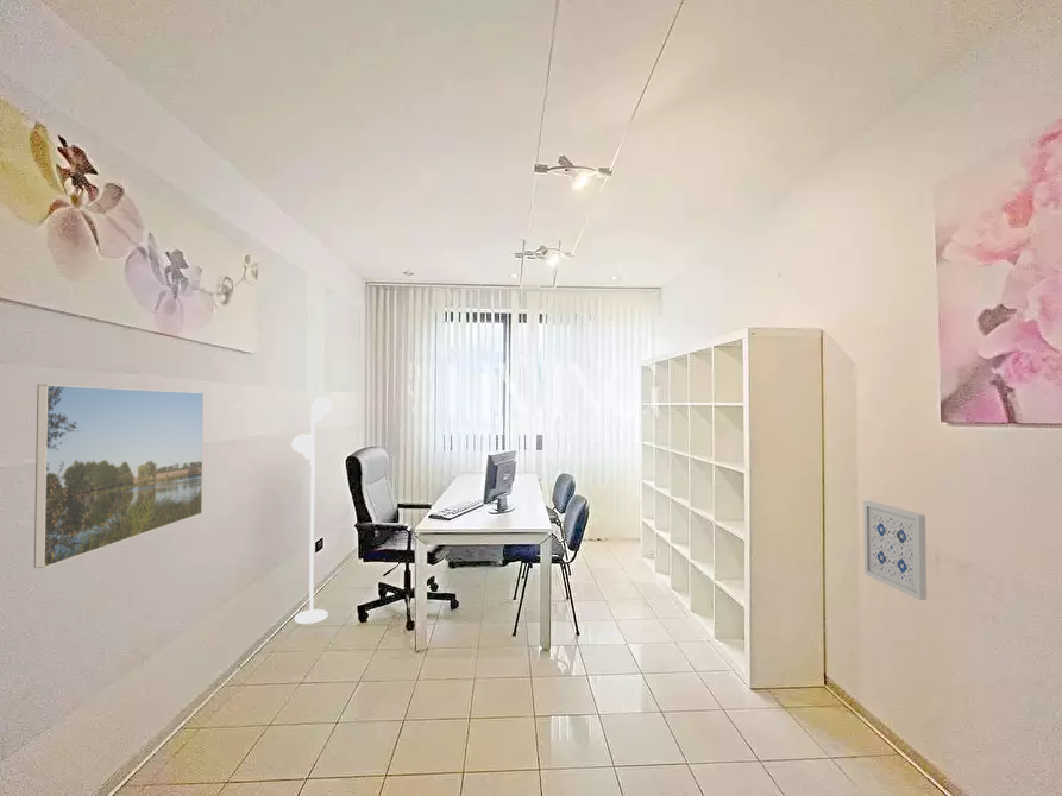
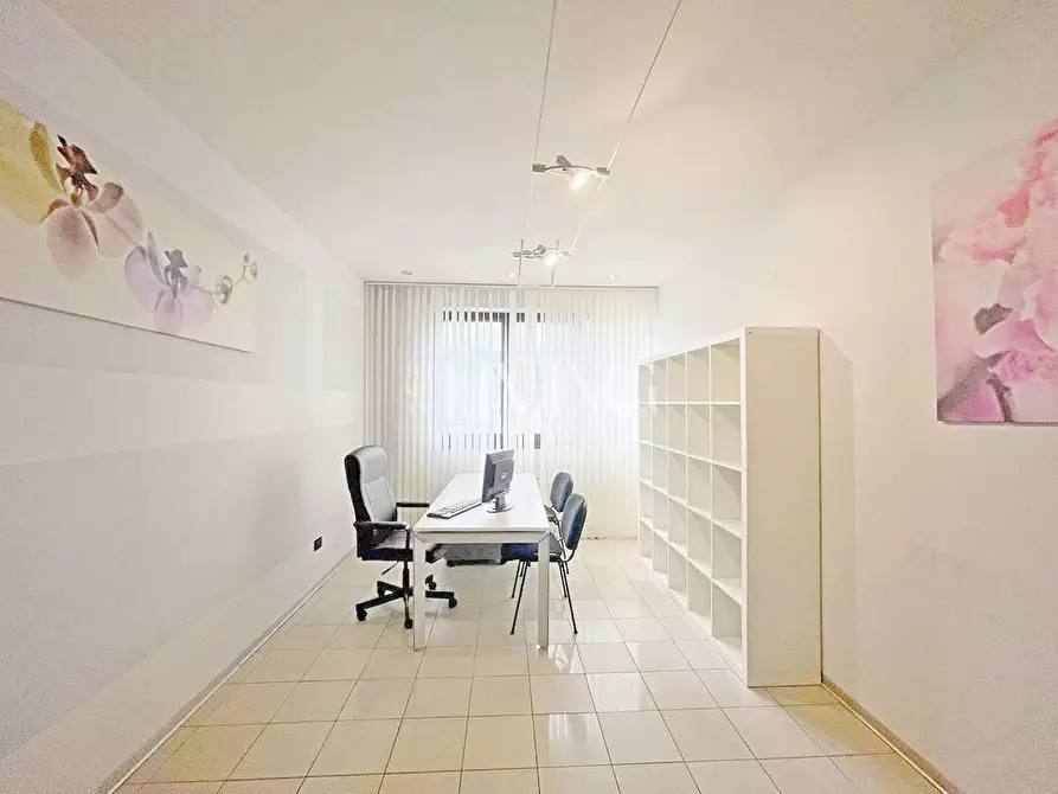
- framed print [33,384,205,569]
- wall art [862,500,928,601]
- floor lamp [291,396,334,625]
